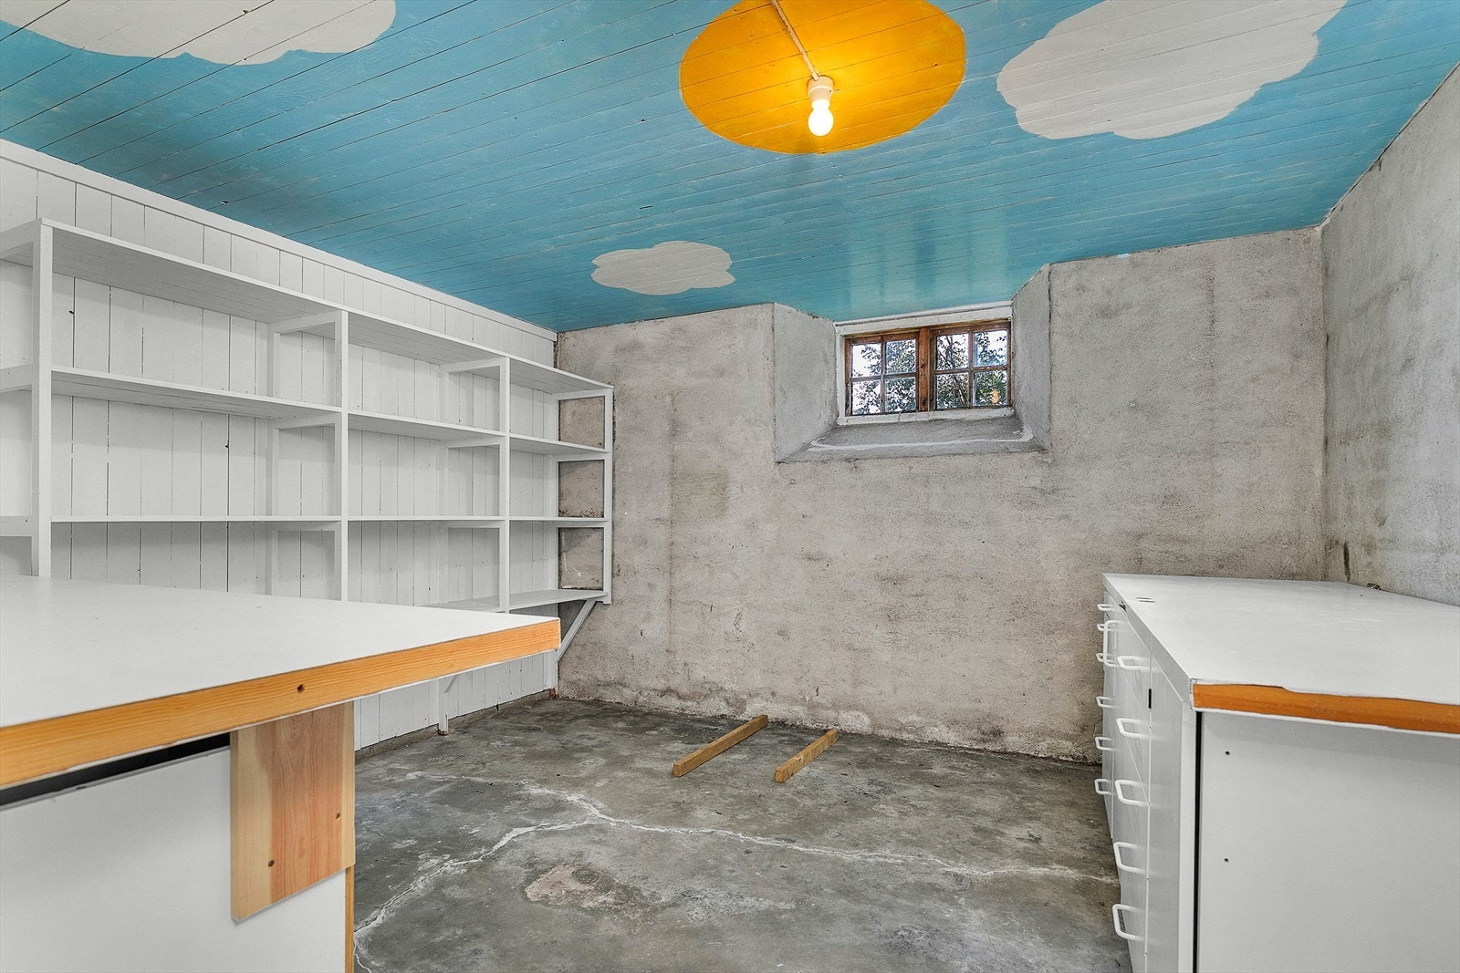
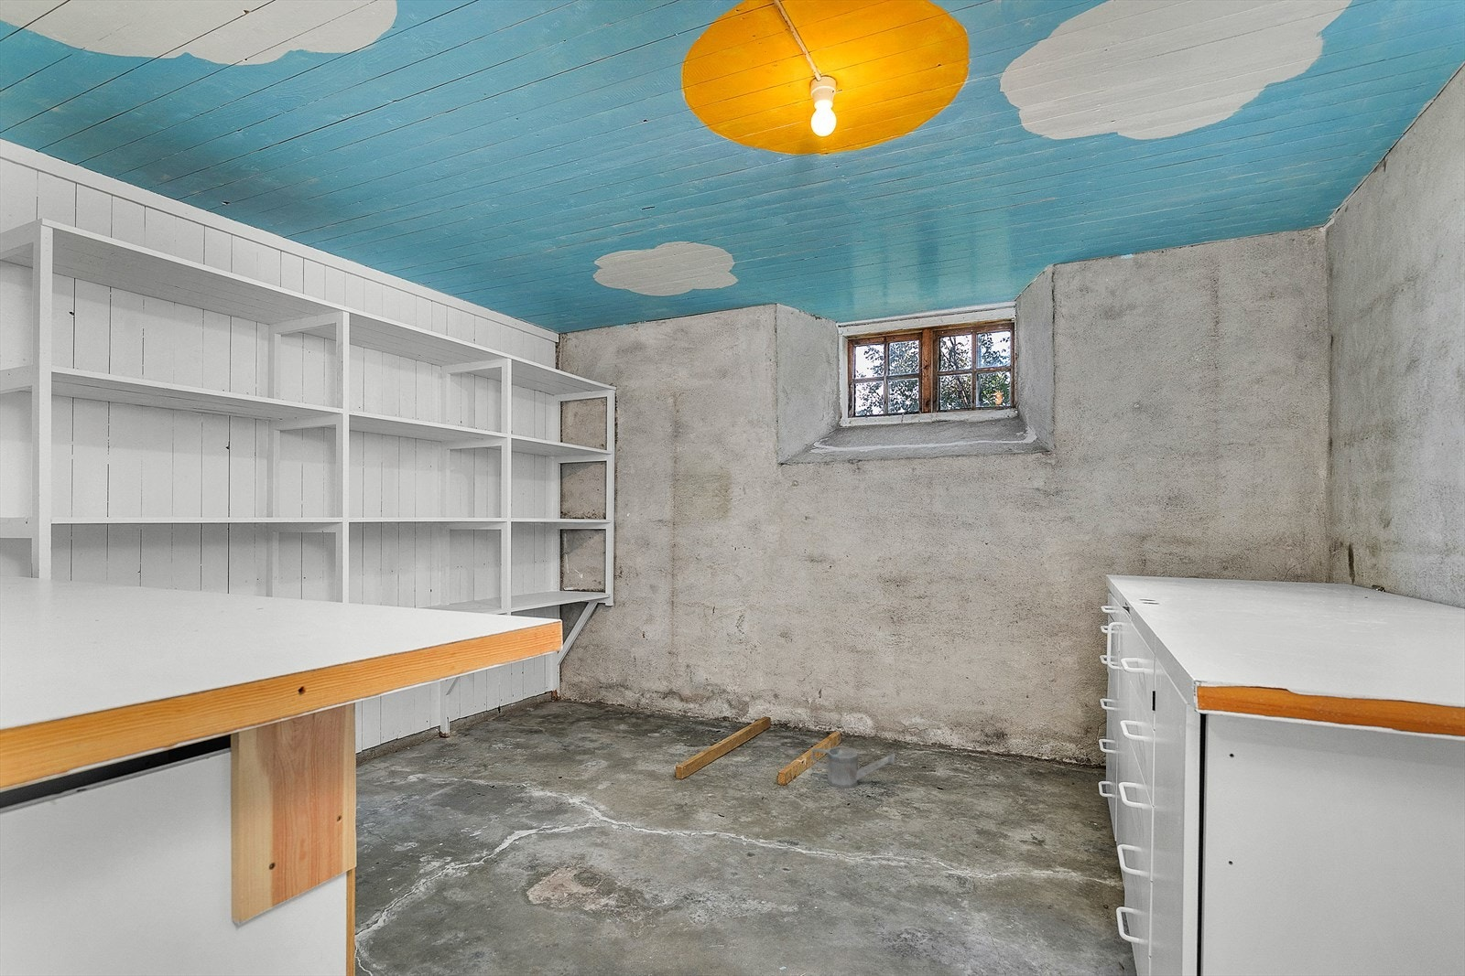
+ watering can [811,746,896,790]
